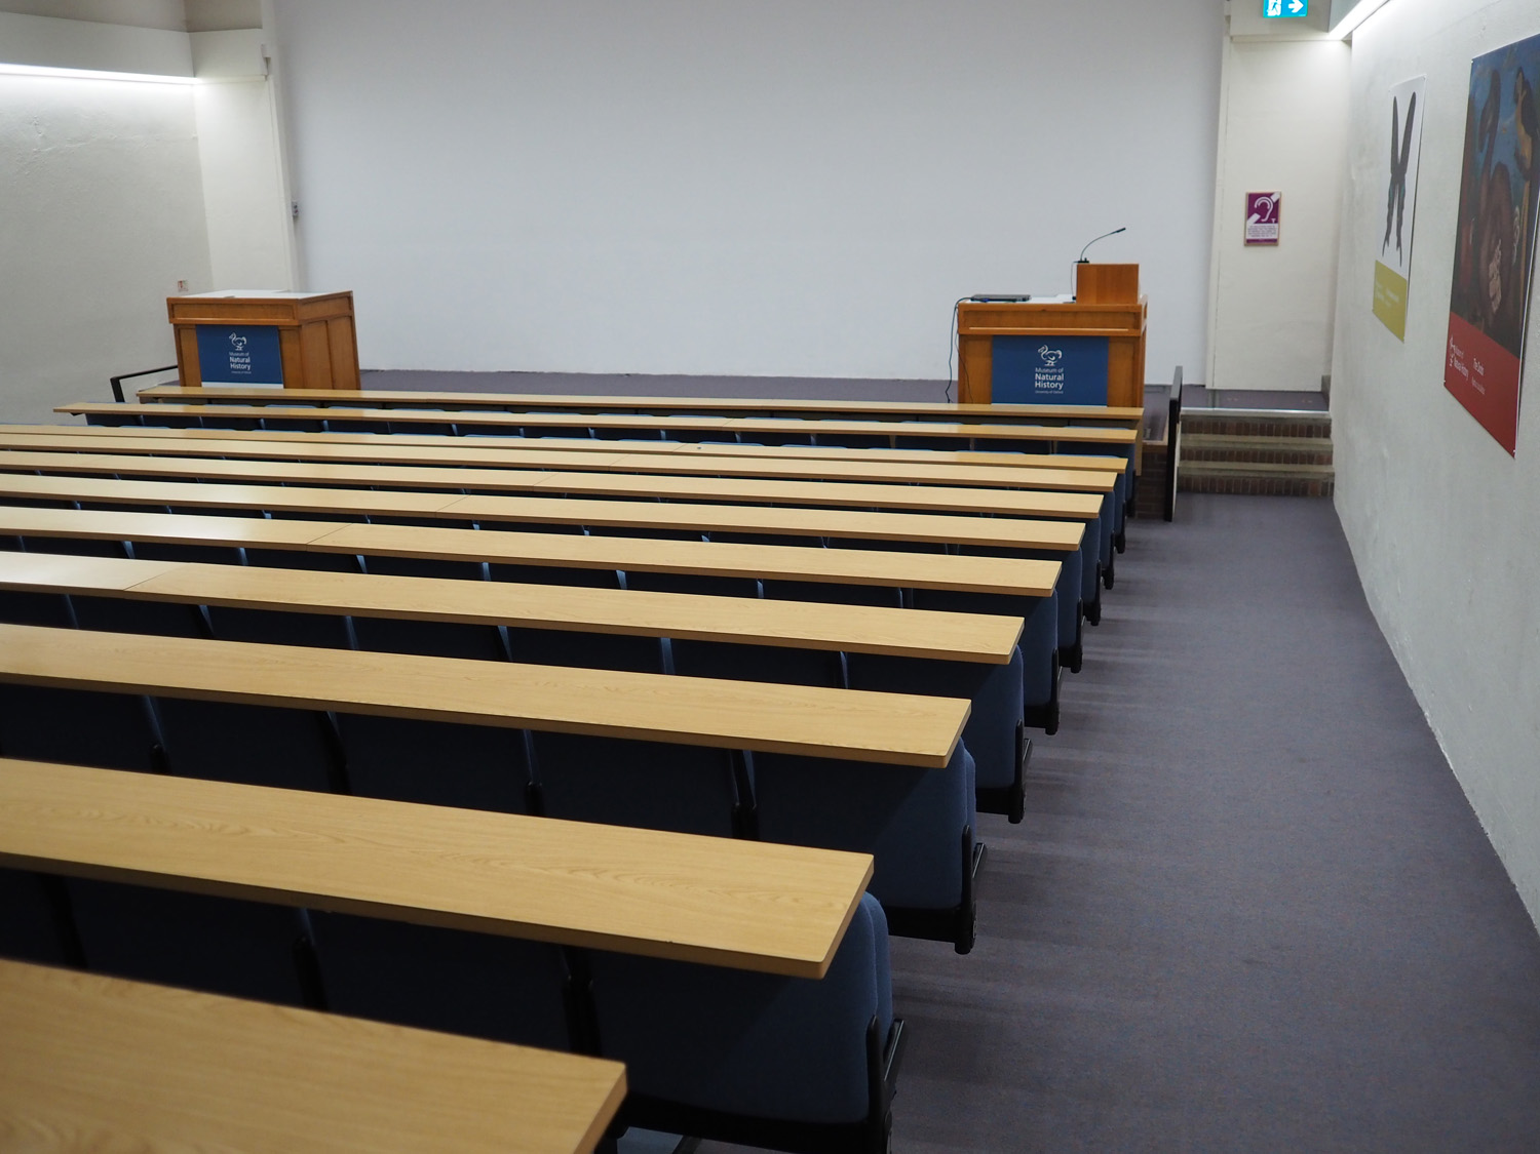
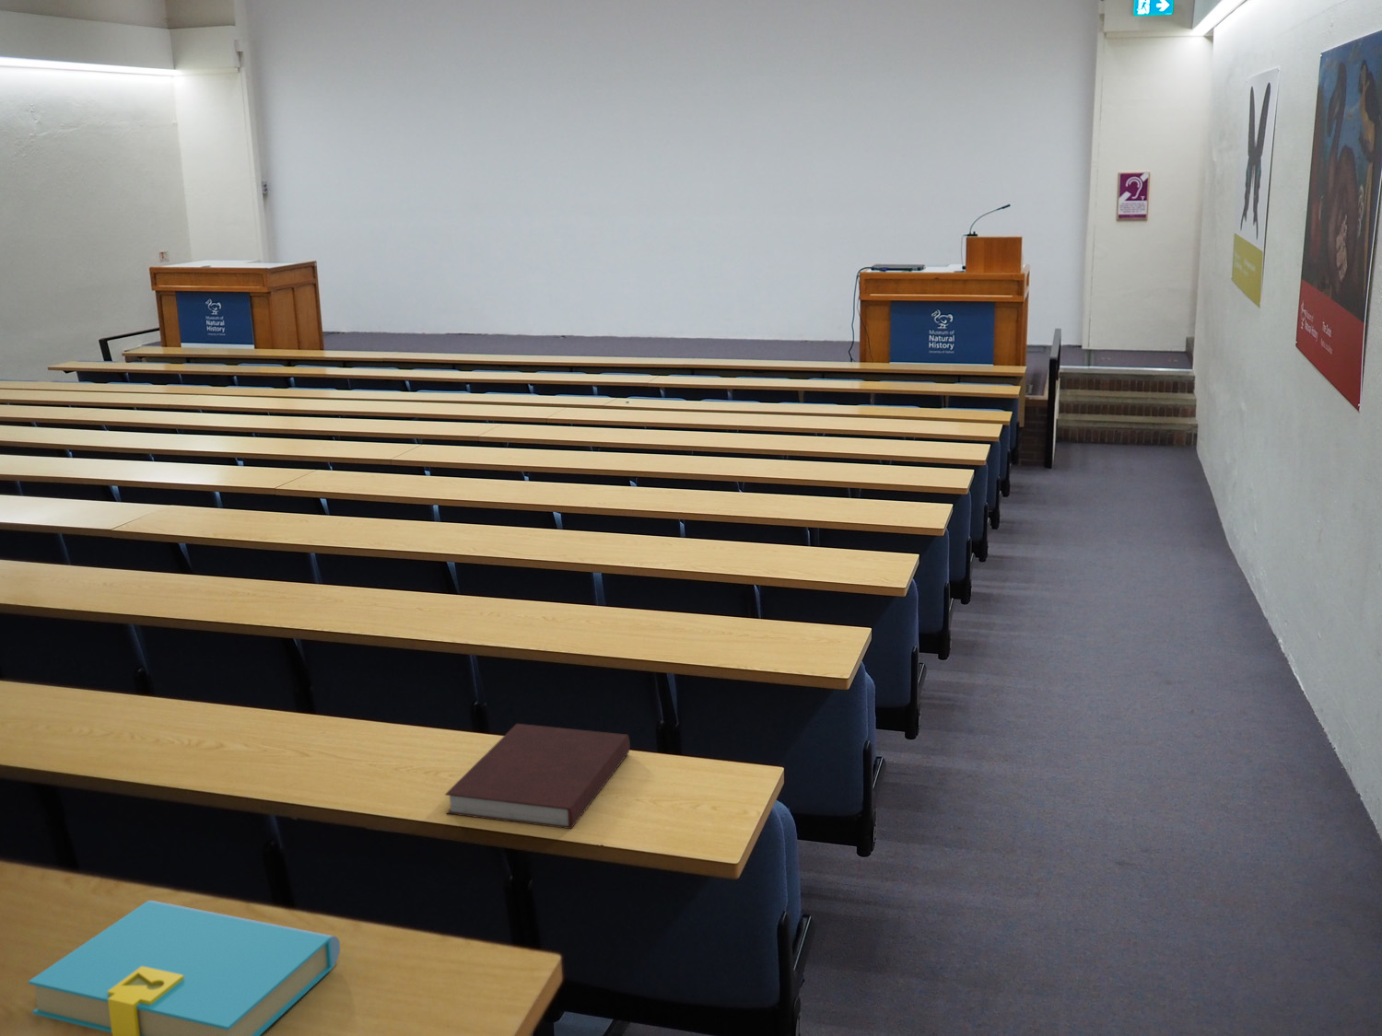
+ book [27,900,341,1036]
+ notebook [444,723,631,829]
